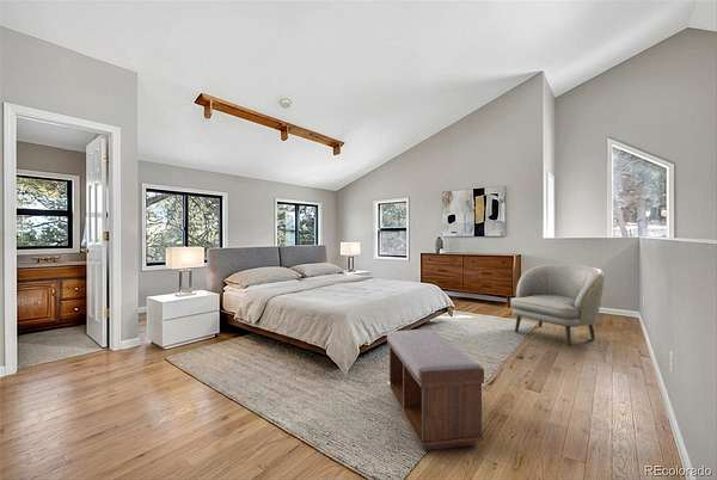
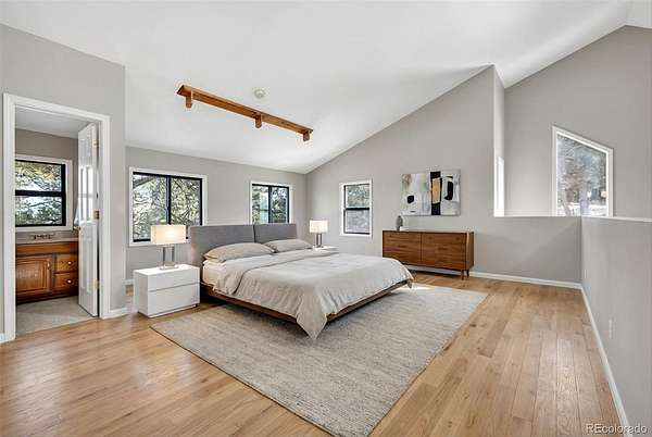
- armchair [510,264,606,347]
- bench [386,328,485,451]
